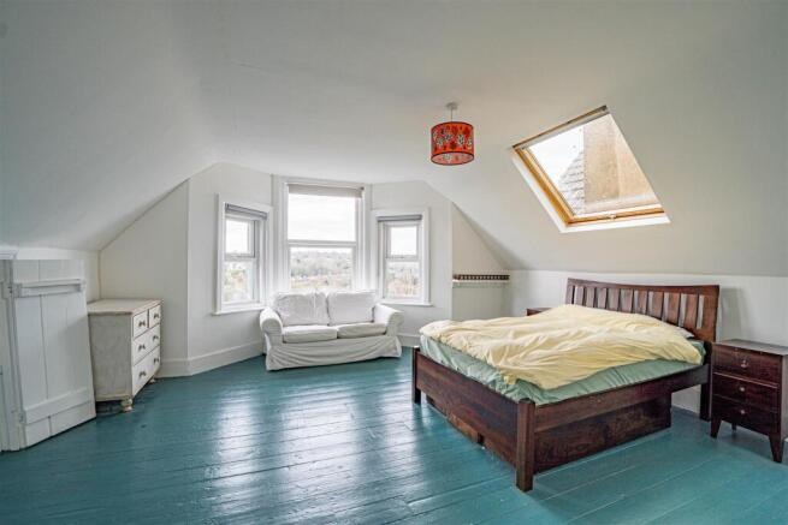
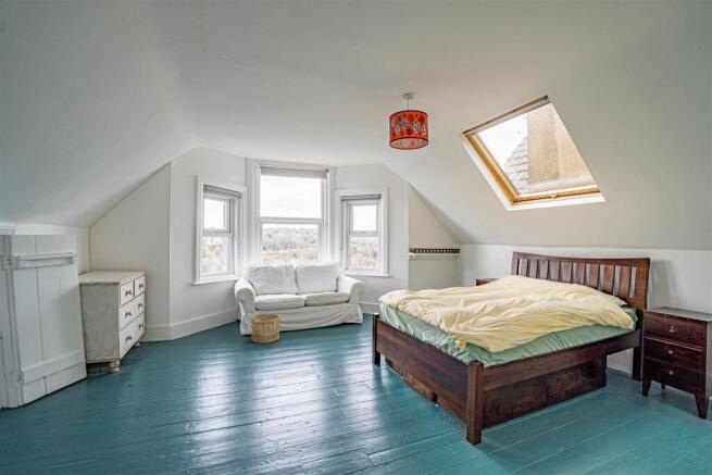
+ wooden bucket [250,312,282,345]
